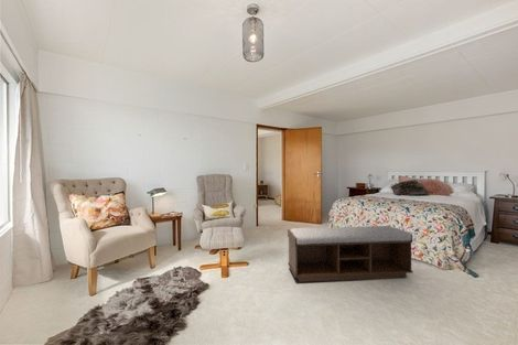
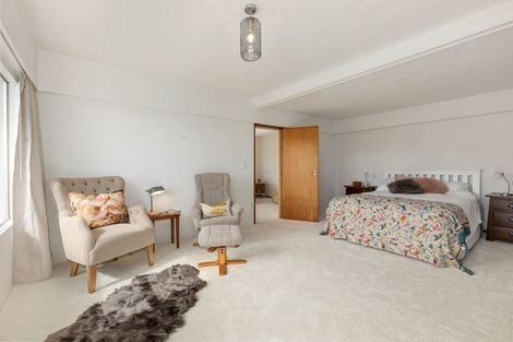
- bench [287,225,413,283]
